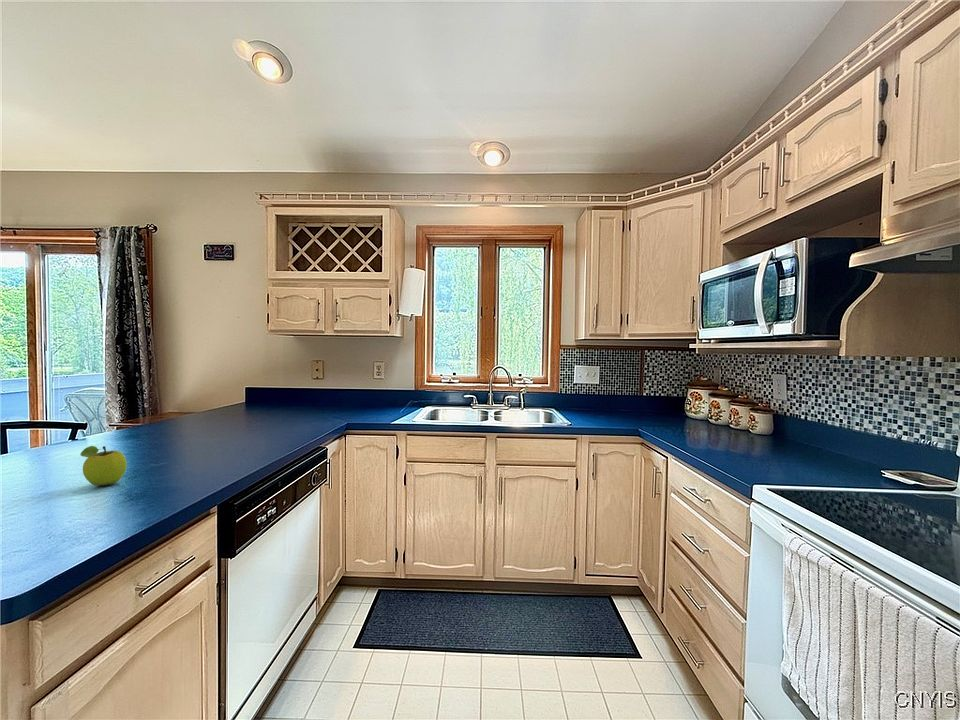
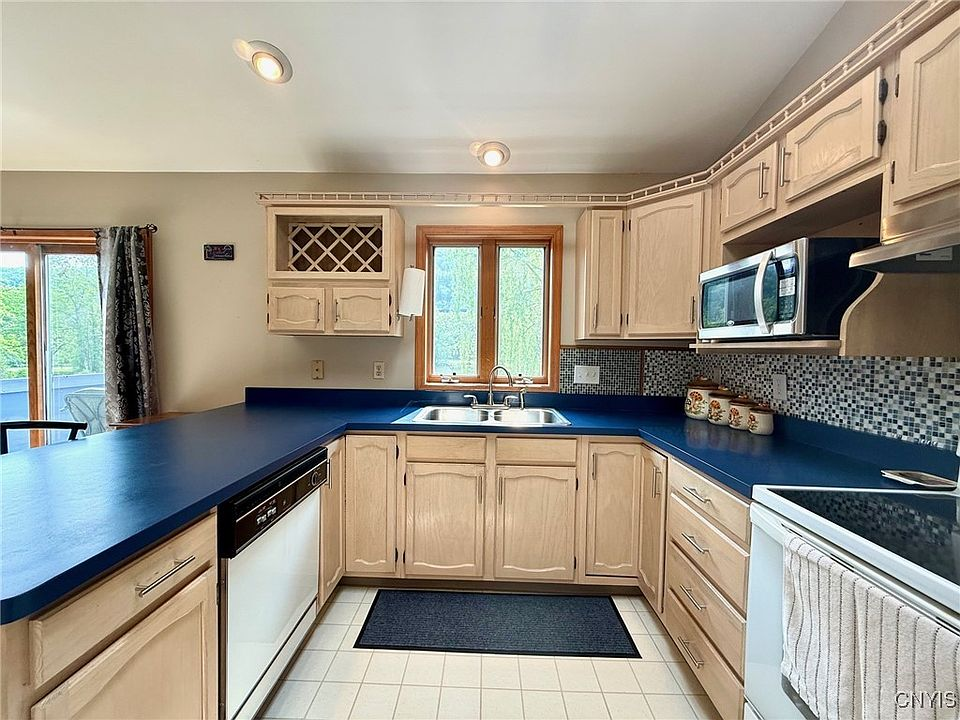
- fruit [79,445,128,487]
